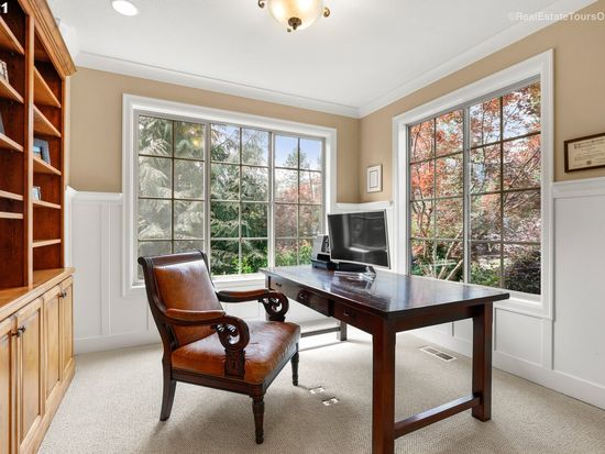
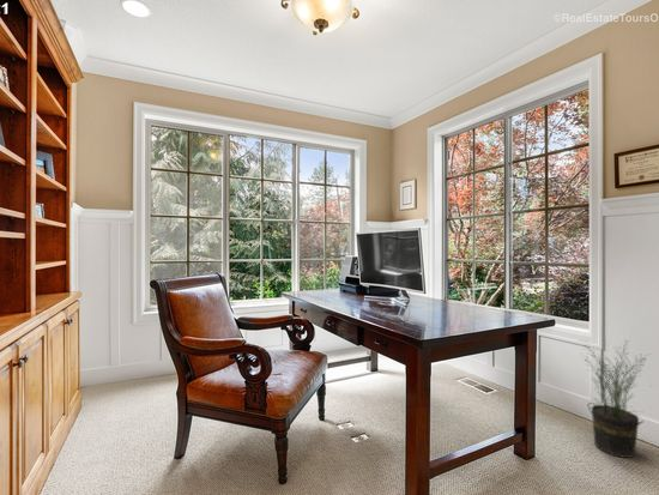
+ potted plant [580,339,649,459]
